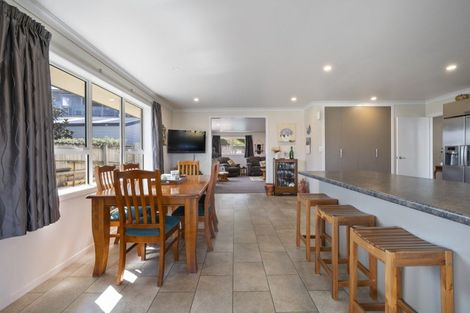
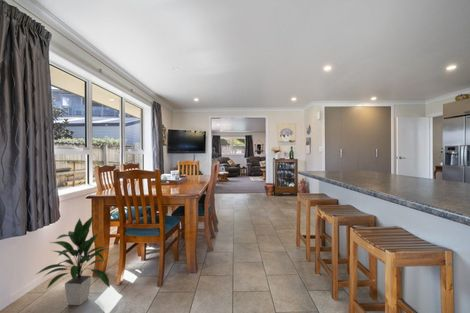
+ indoor plant [34,215,111,306]
